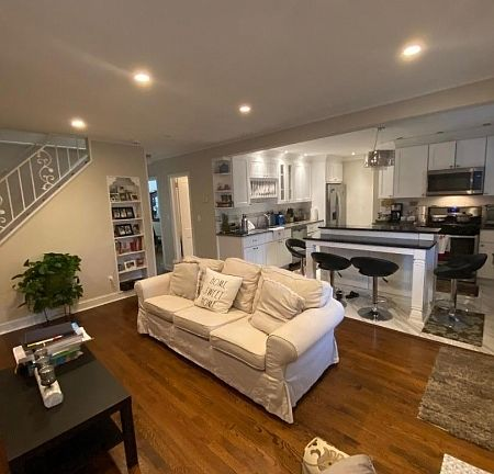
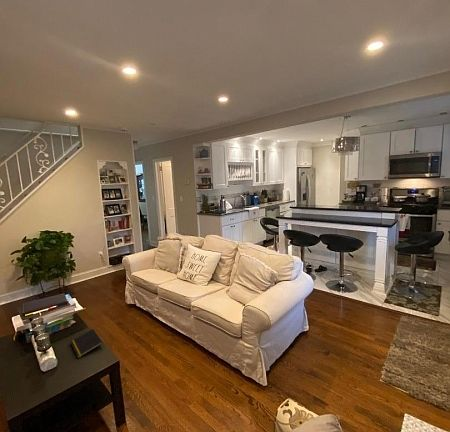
+ notepad [69,328,103,359]
